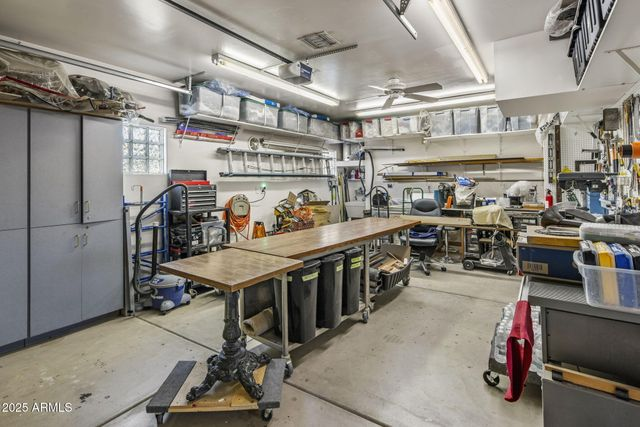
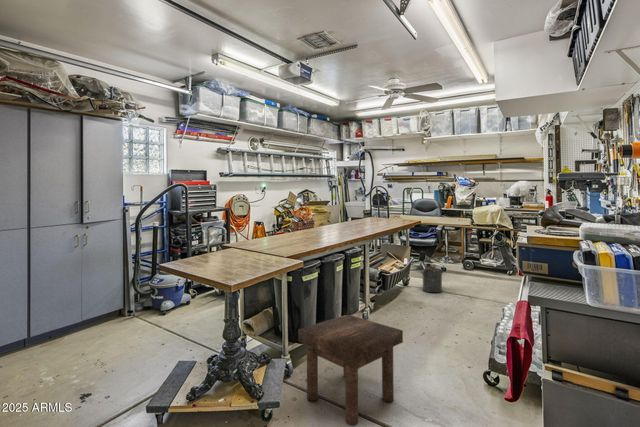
+ bucket [419,263,445,293]
+ stool [297,314,404,427]
